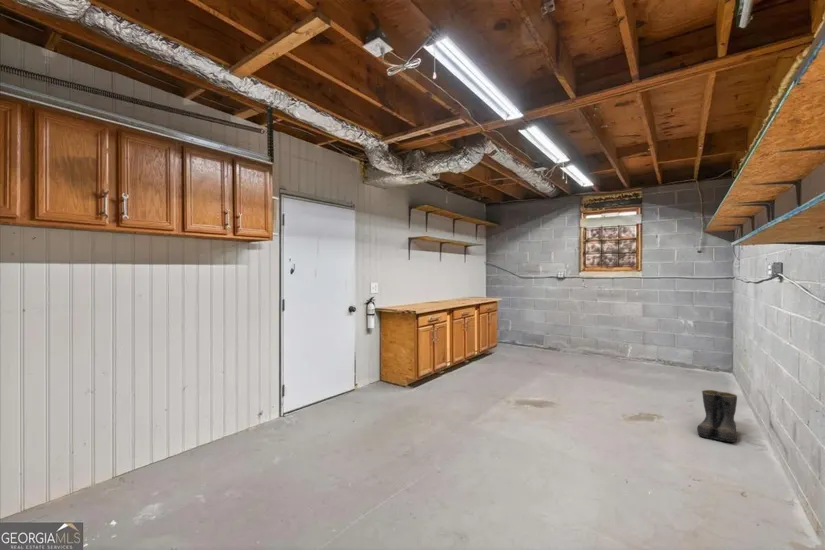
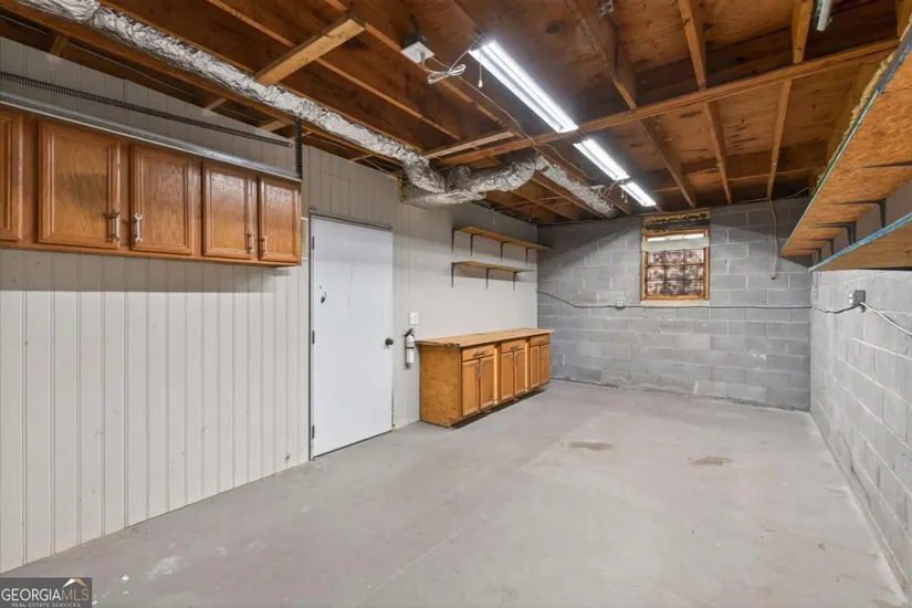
- boots [696,389,739,443]
